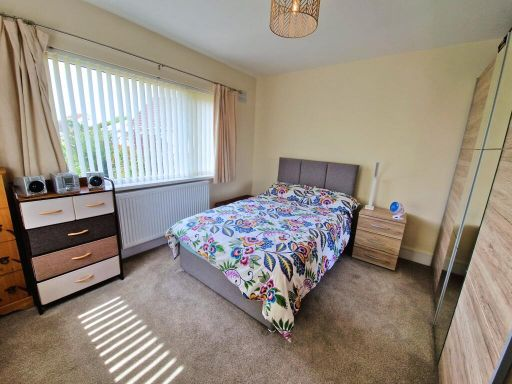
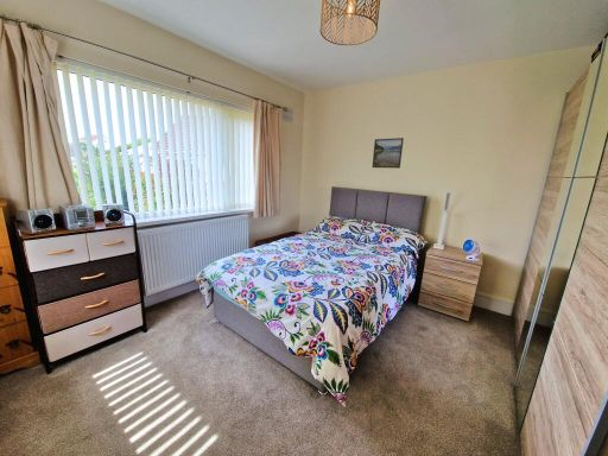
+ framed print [370,137,405,170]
